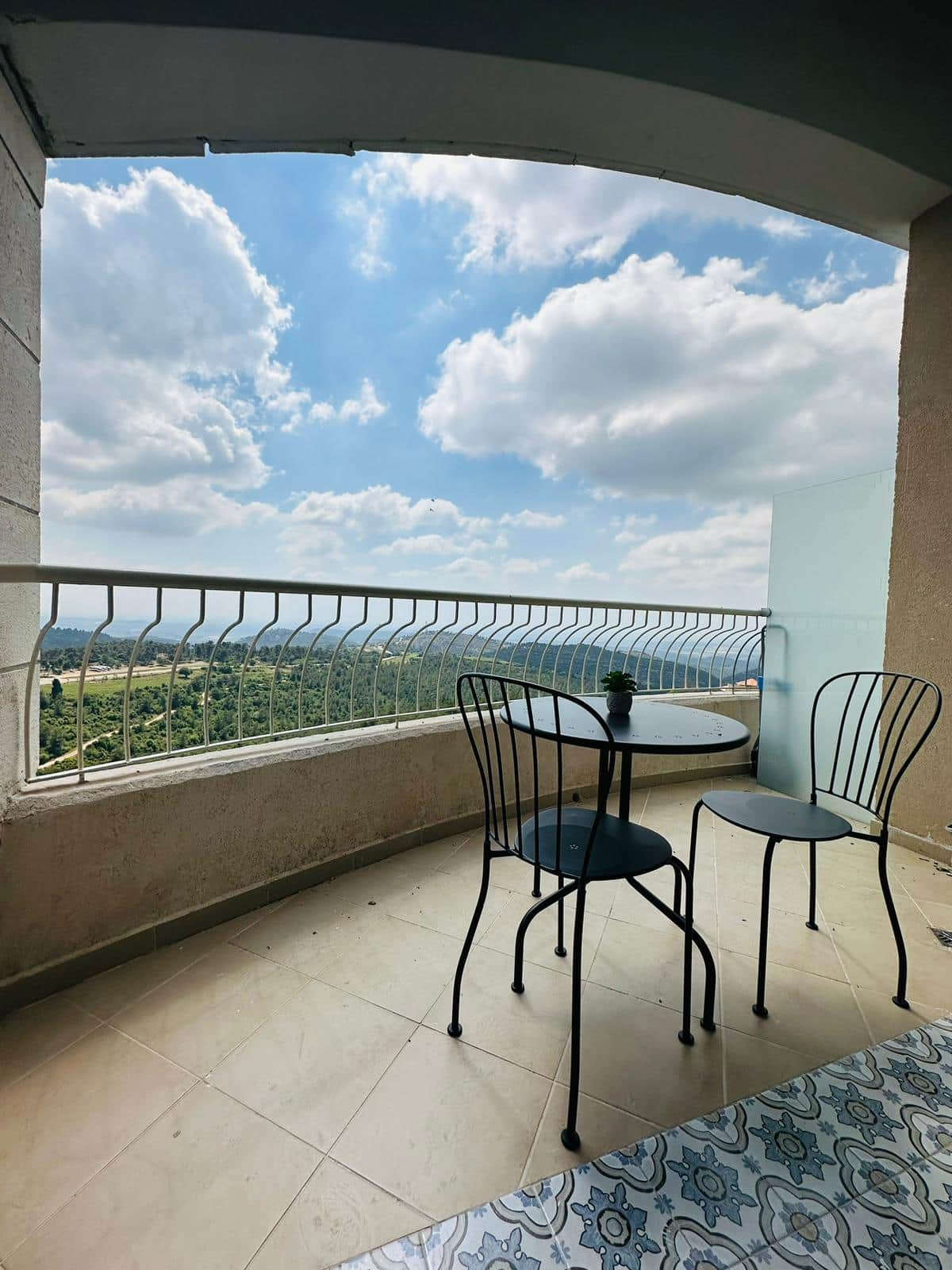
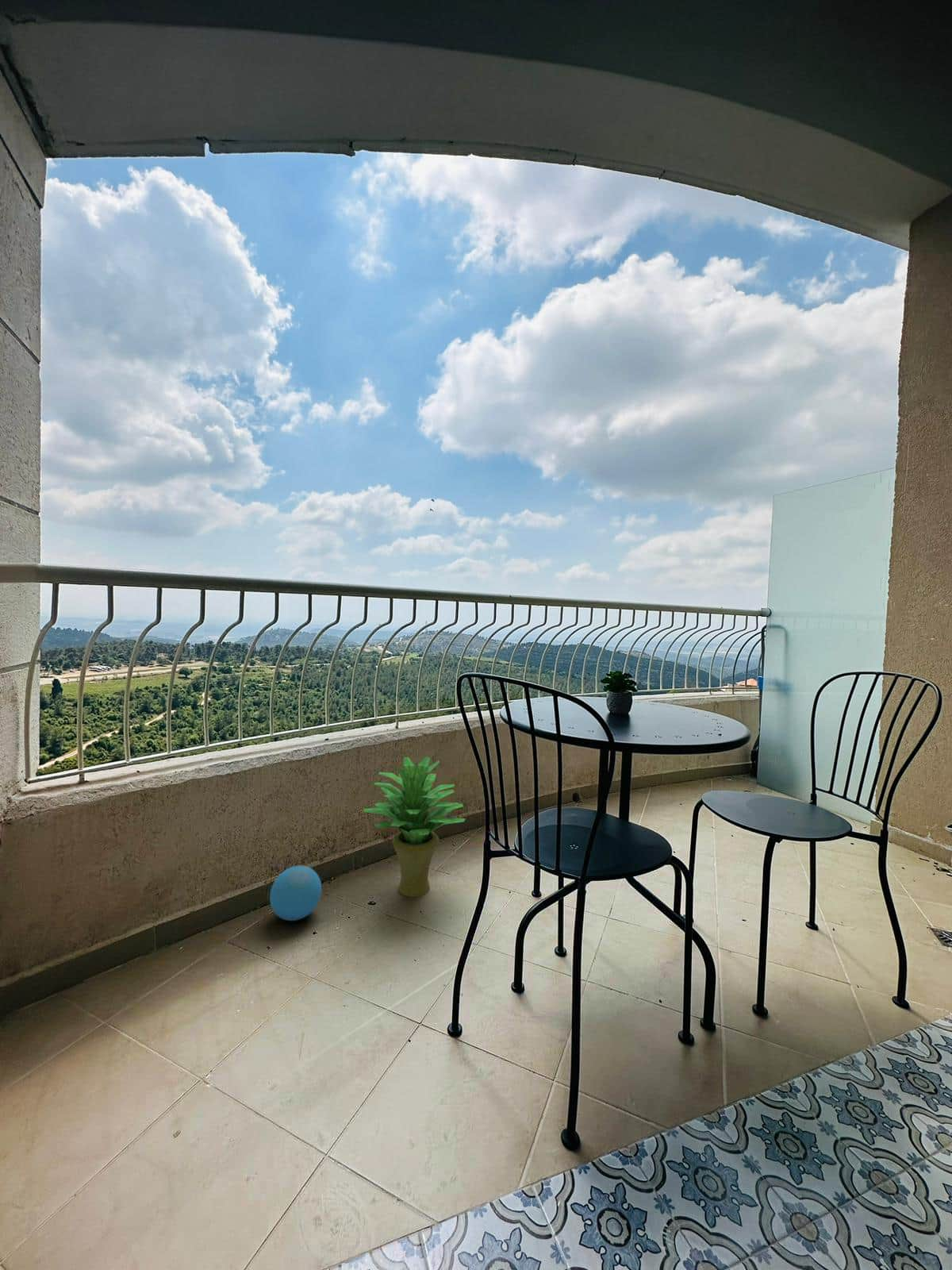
+ potted plant [363,756,466,898]
+ ball [269,865,322,922]
